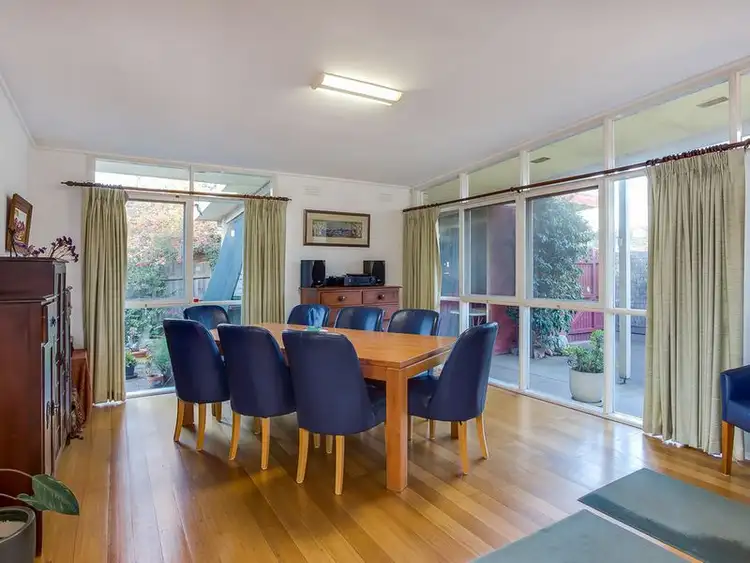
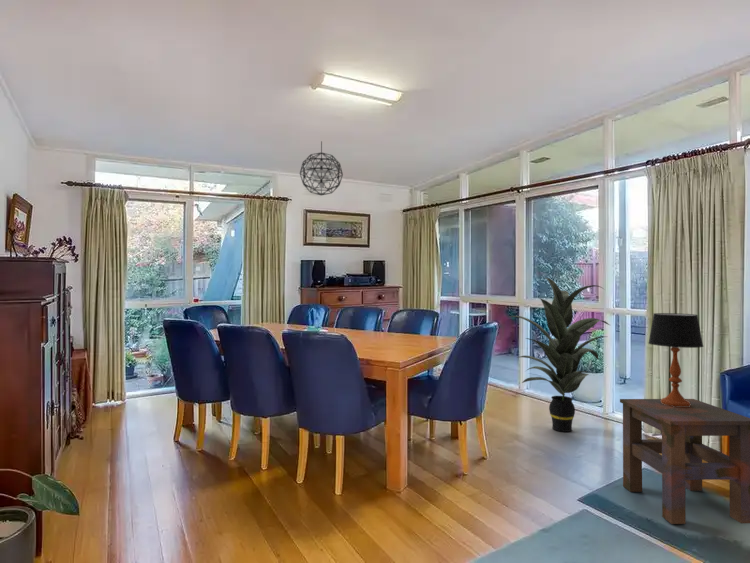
+ table lamp [647,312,704,407]
+ side table [619,398,750,525]
+ pendant light [299,140,344,196]
+ indoor plant [508,277,610,433]
